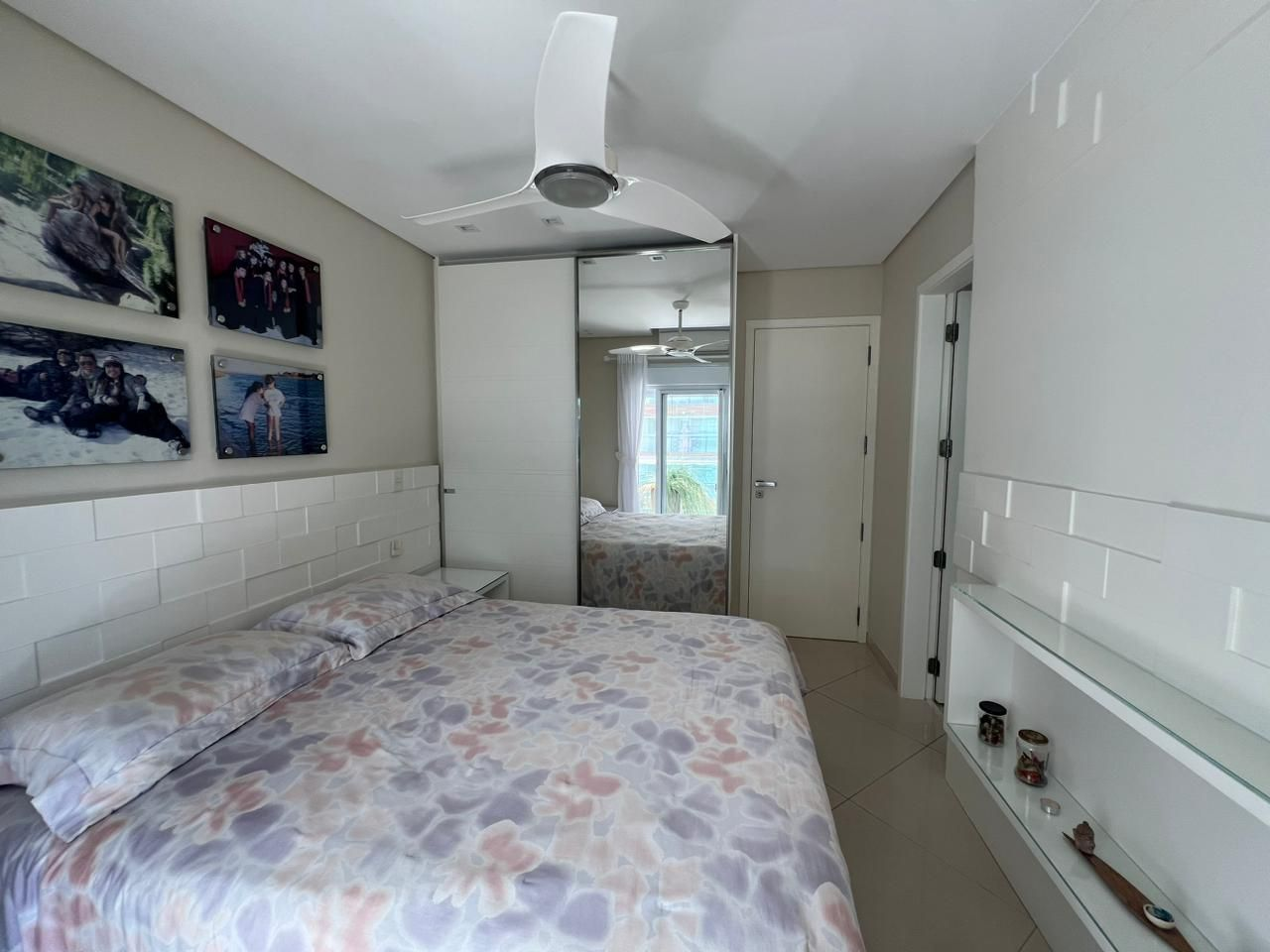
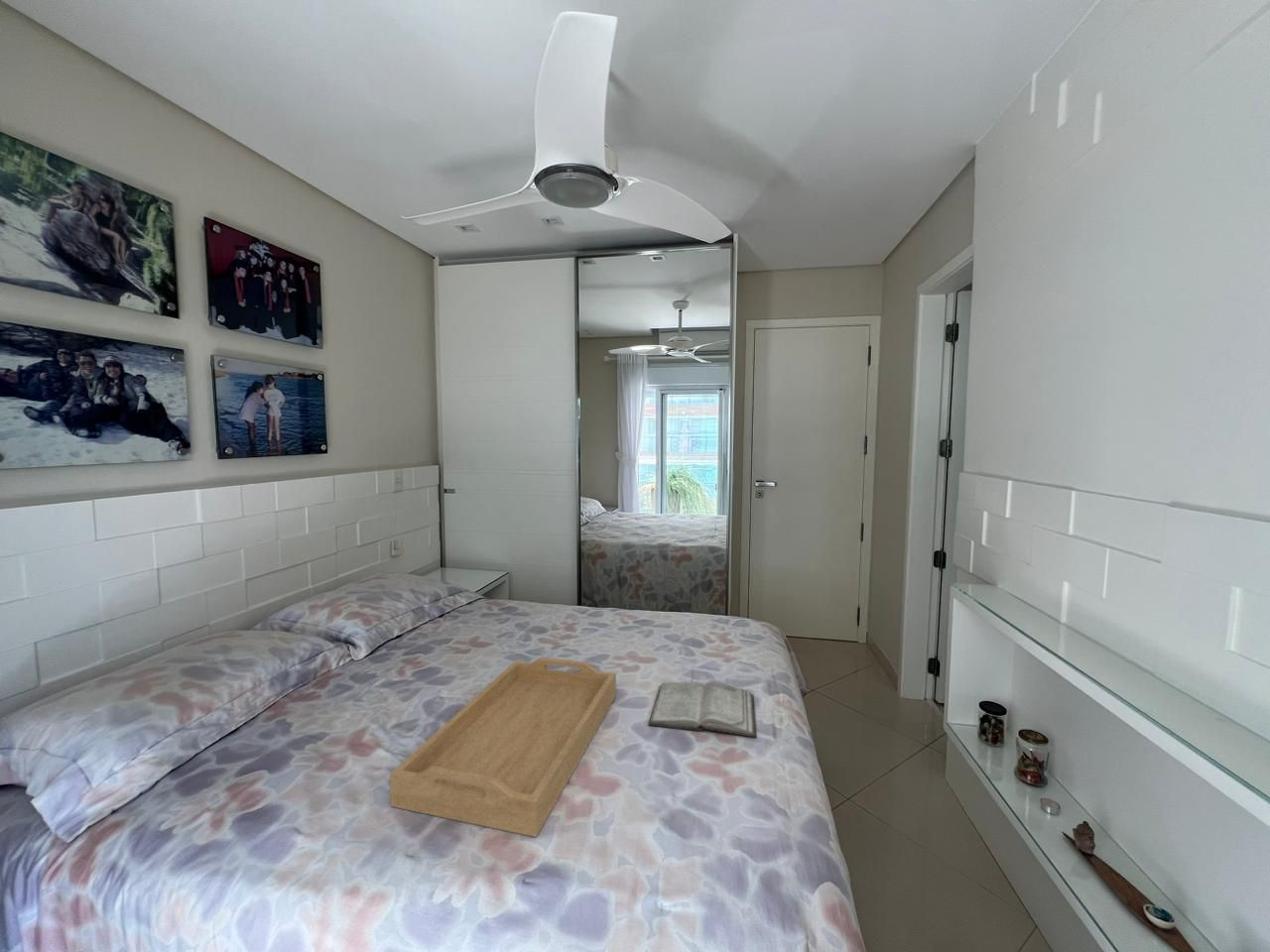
+ diary [648,679,757,739]
+ serving tray [389,656,617,838]
